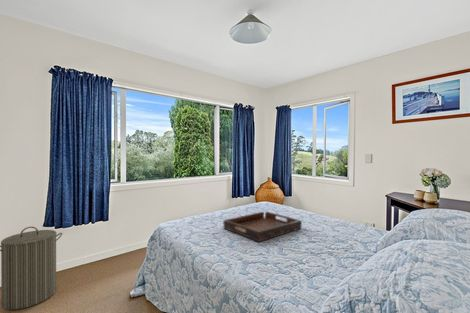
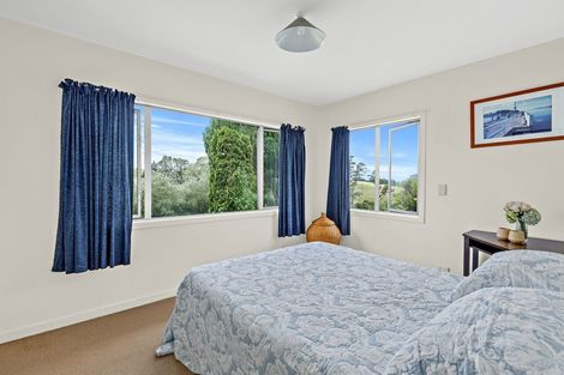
- laundry hamper [0,226,63,311]
- serving tray [223,211,302,243]
